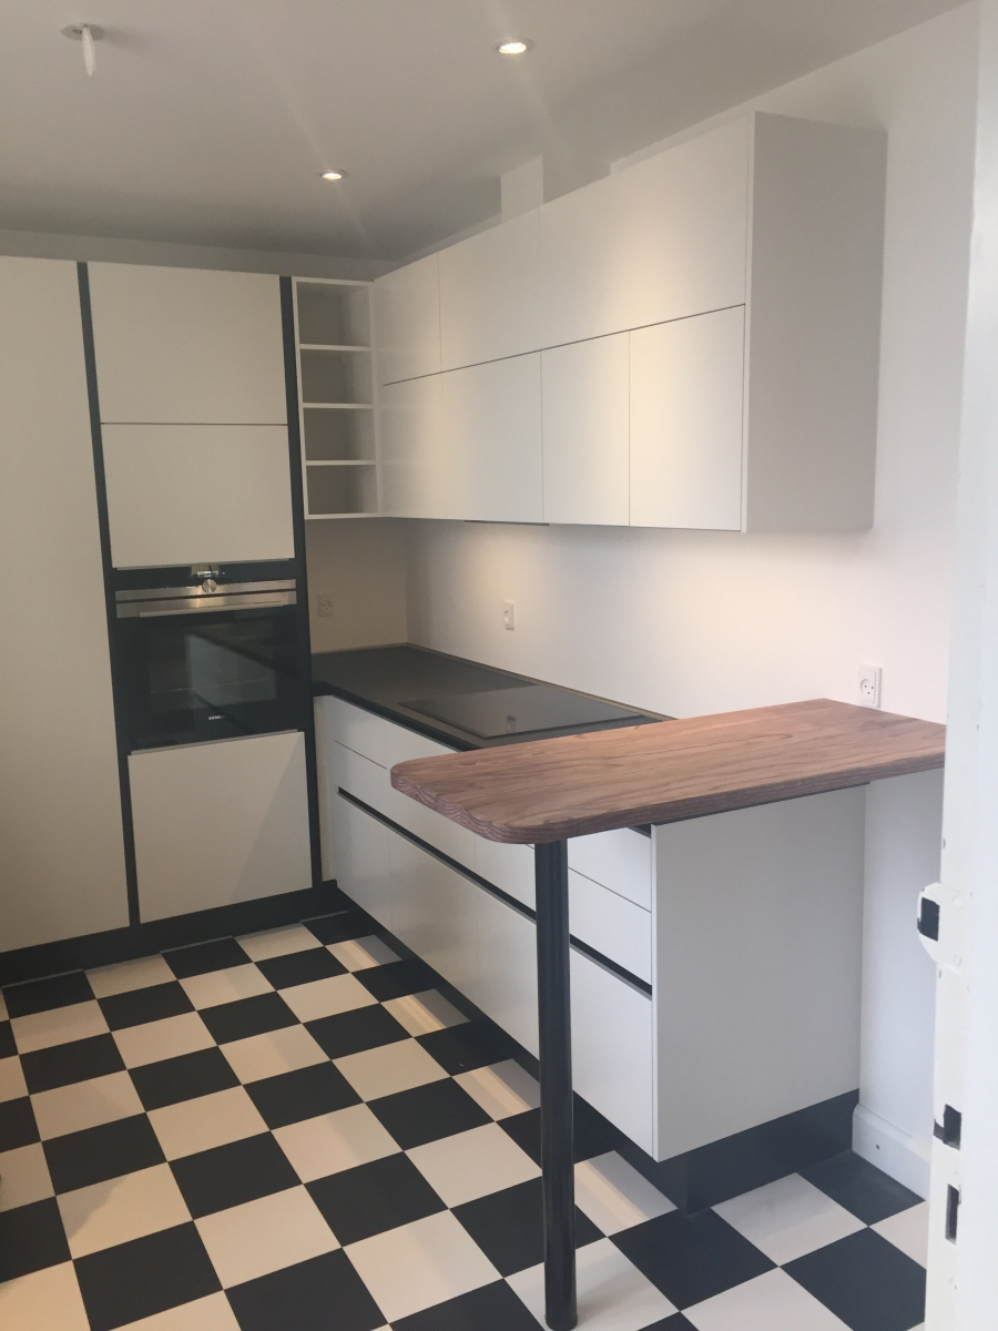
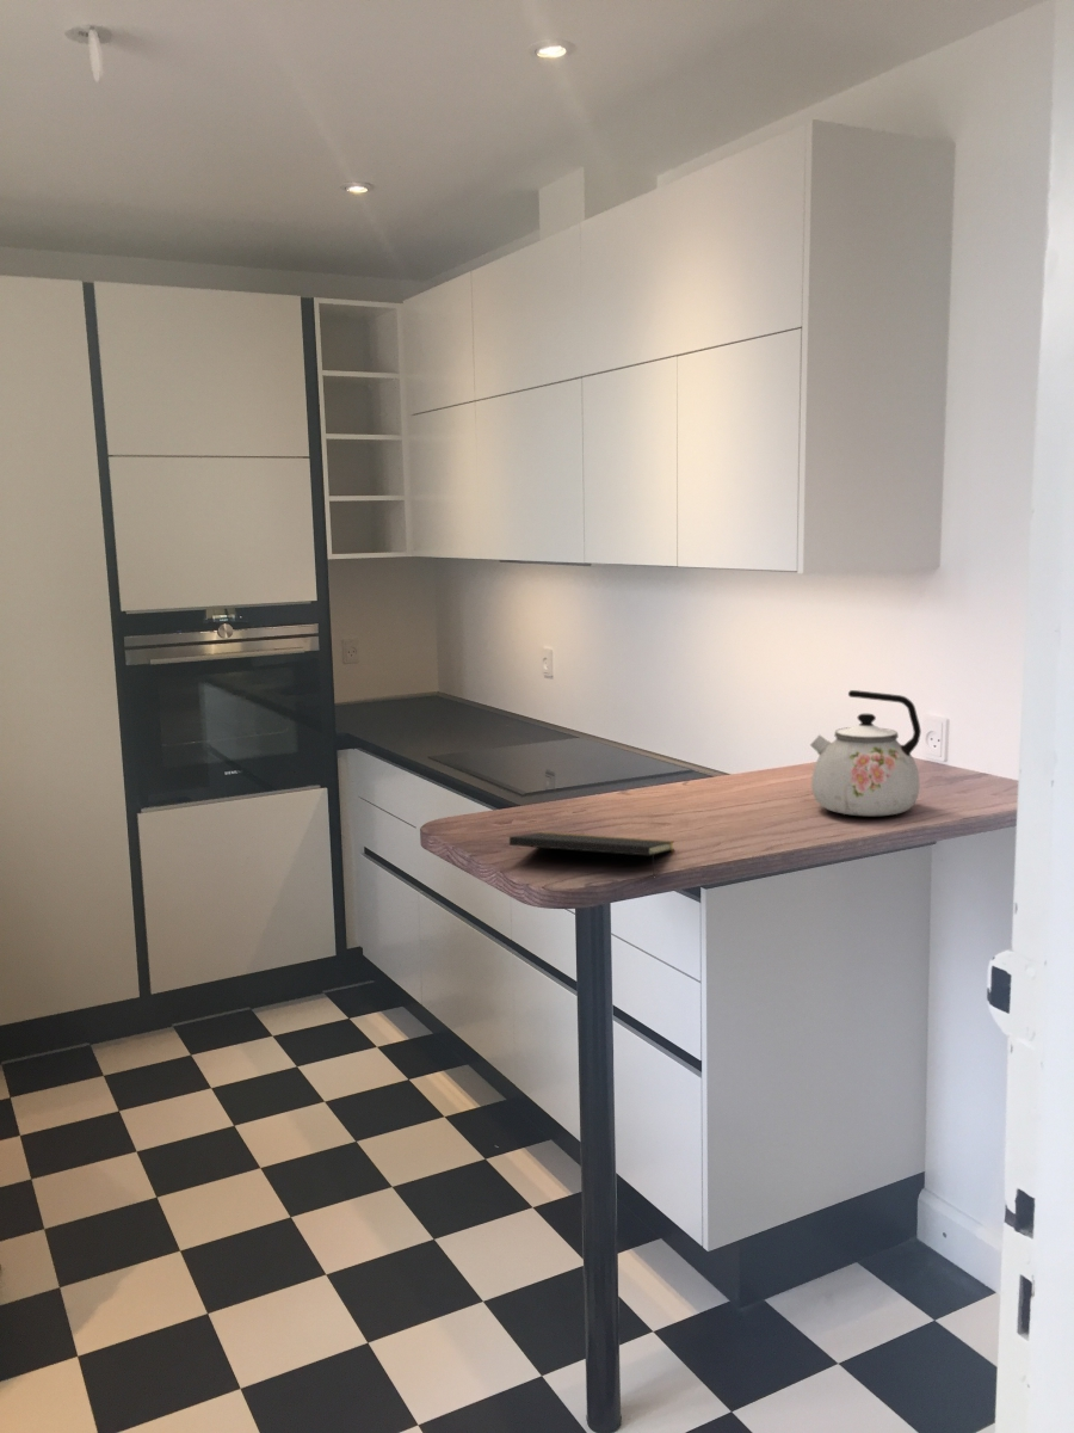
+ notepad [508,831,675,875]
+ kettle [809,689,922,817]
